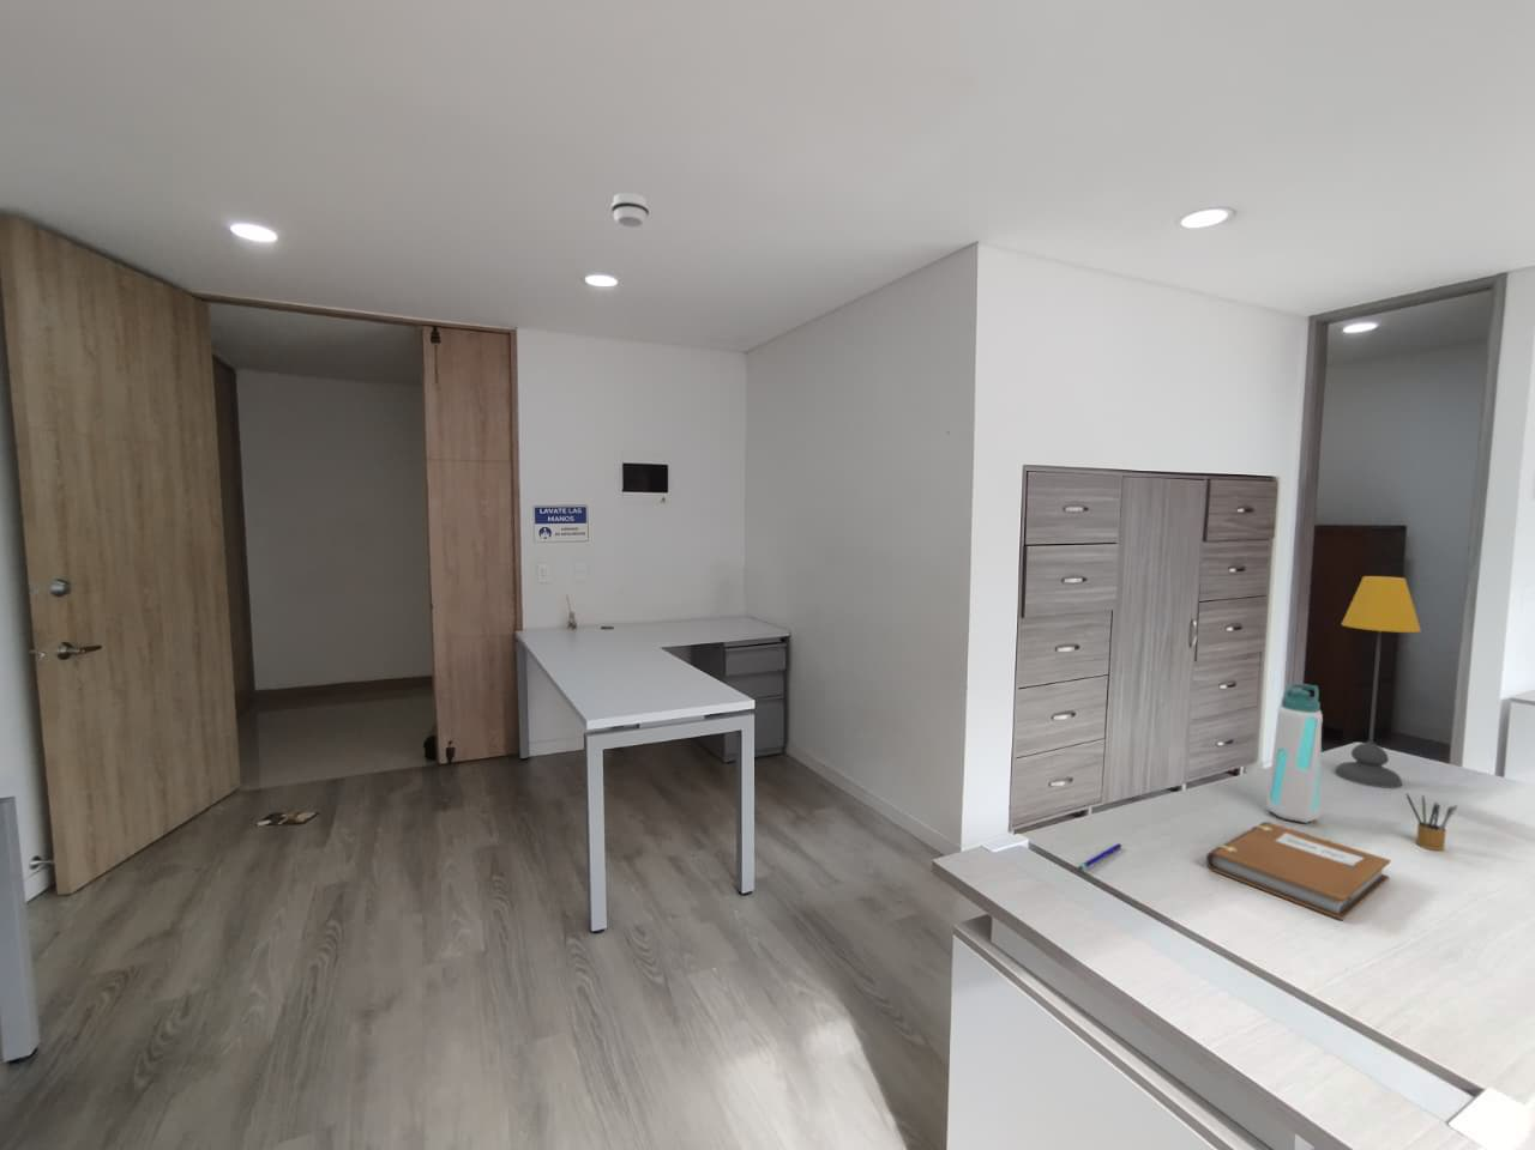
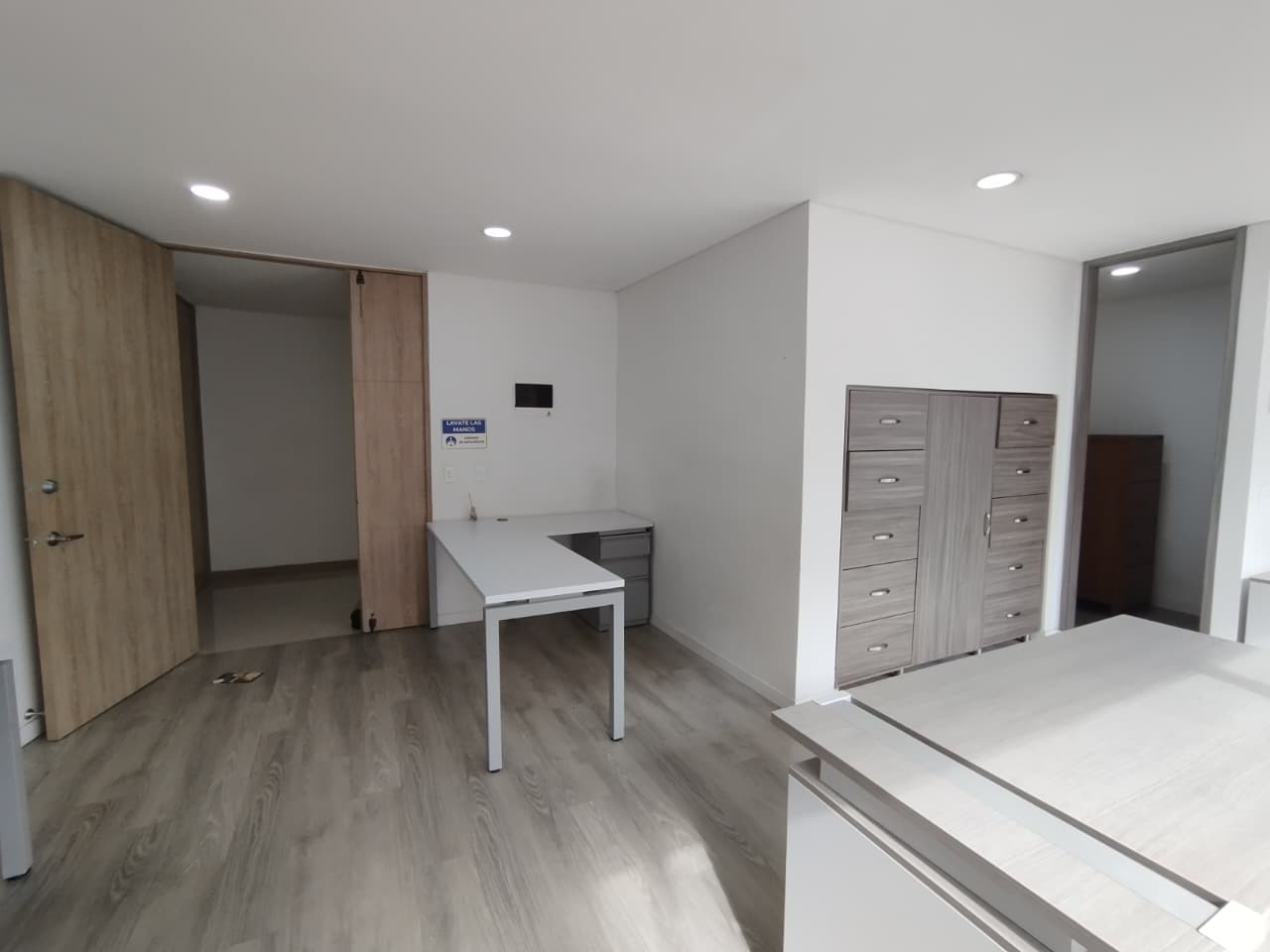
- smoke detector [610,192,650,228]
- pen [1077,842,1123,871]
- notebook [1205,820,1391,922]
- pencil box [1404,791,1459,852]
- water bottle [1265,681,1323,824]
- table lamp [1334,575,1423,790]
